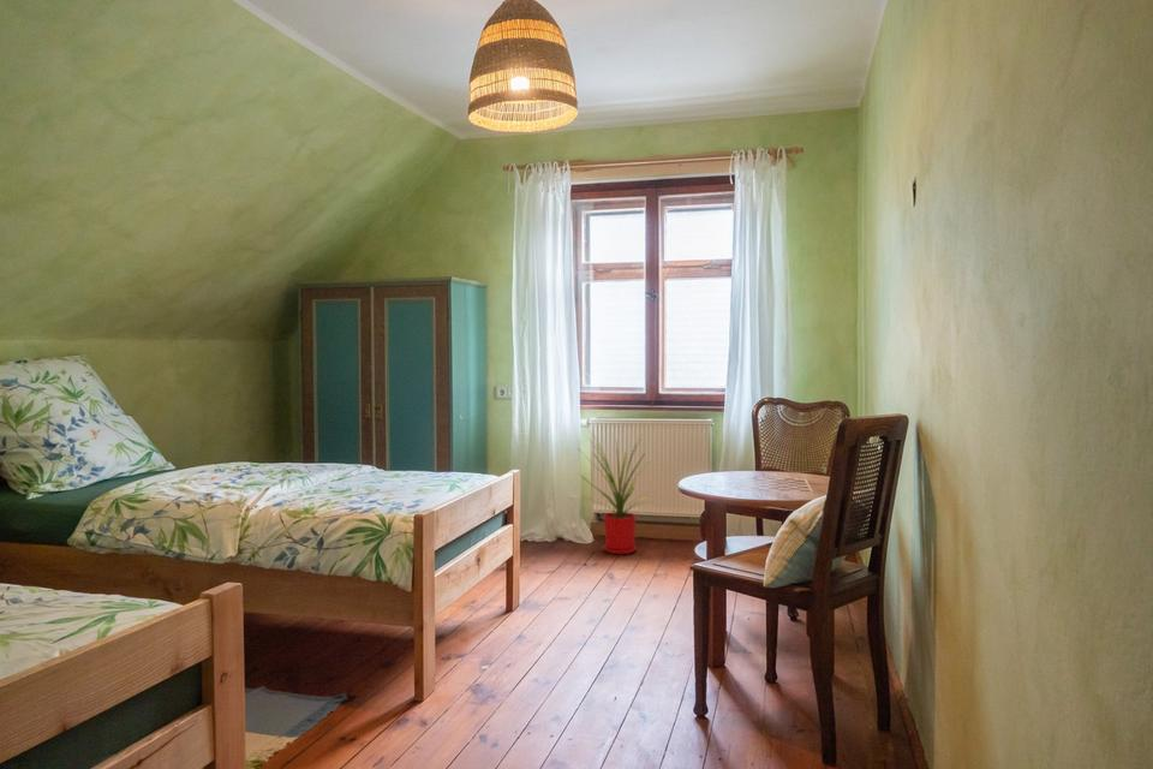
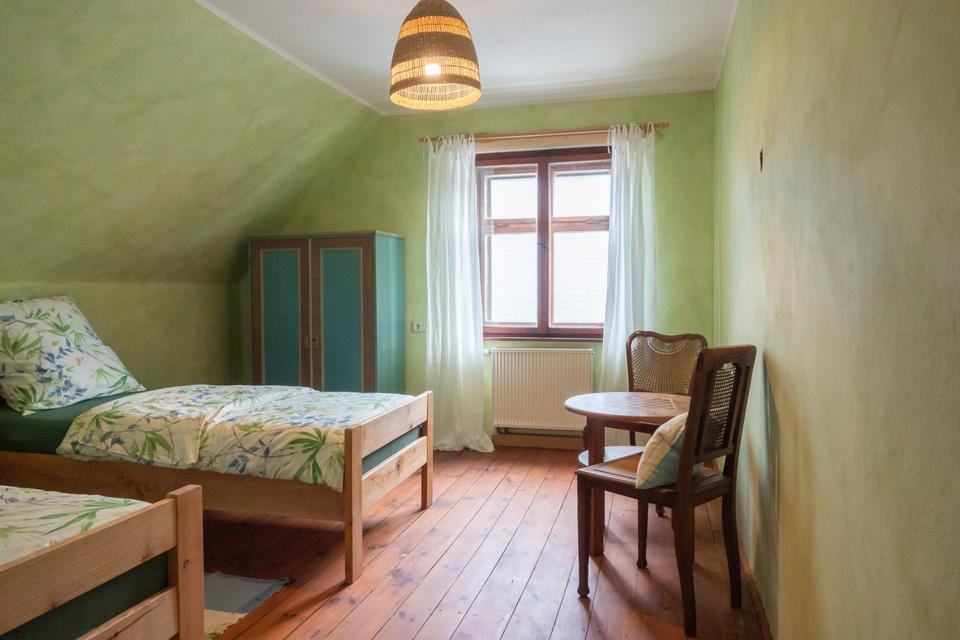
- house plant [578,434,661,555]
